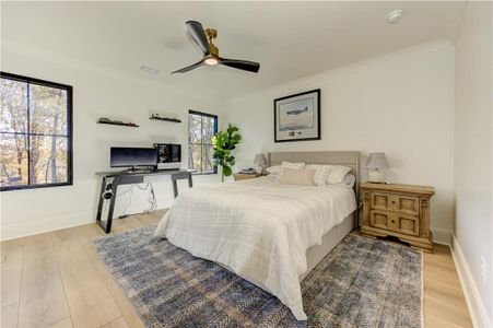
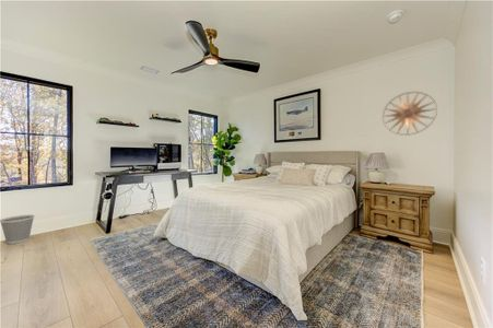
+ wall art [382,91,438,137]
+ wastebasket [0,214,36,245]
